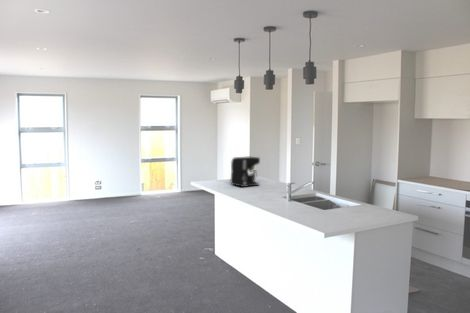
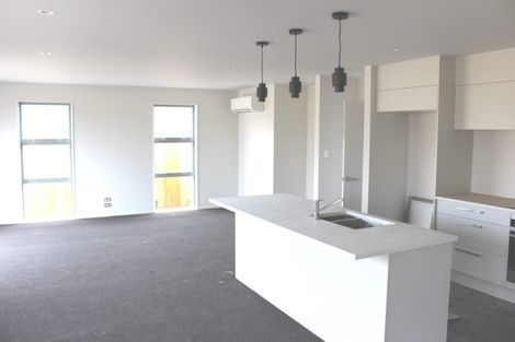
- coffee maker [230,156,261,188]
